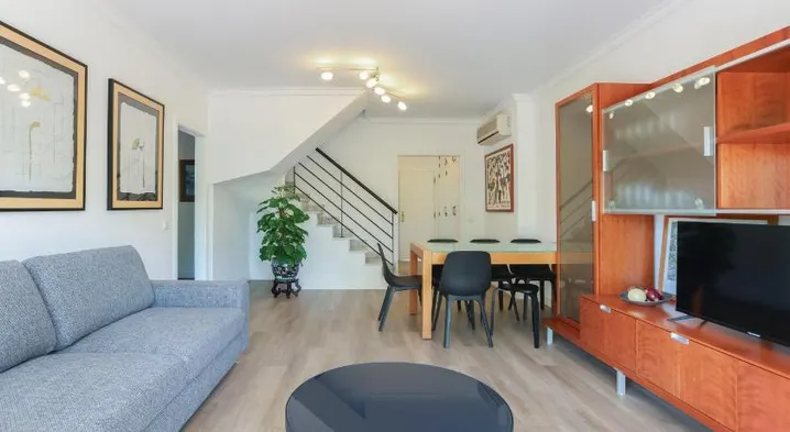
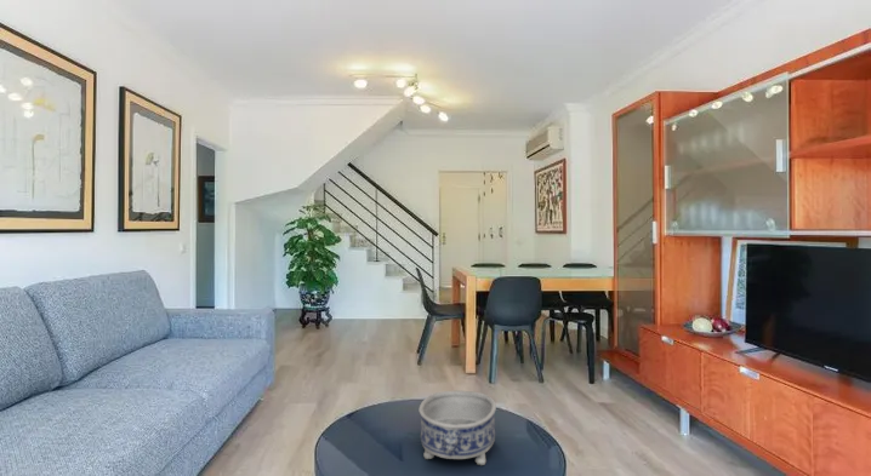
+ decorative bowl [419,390,497,466]
